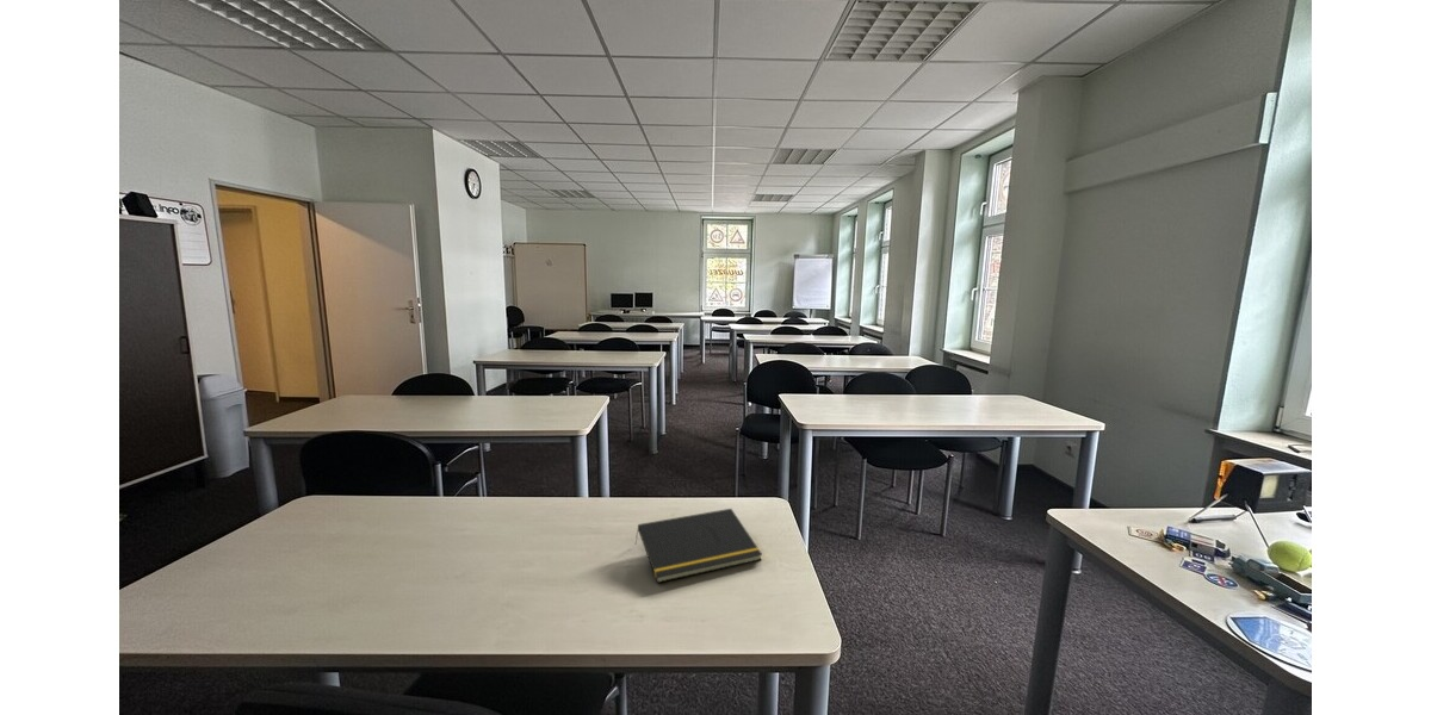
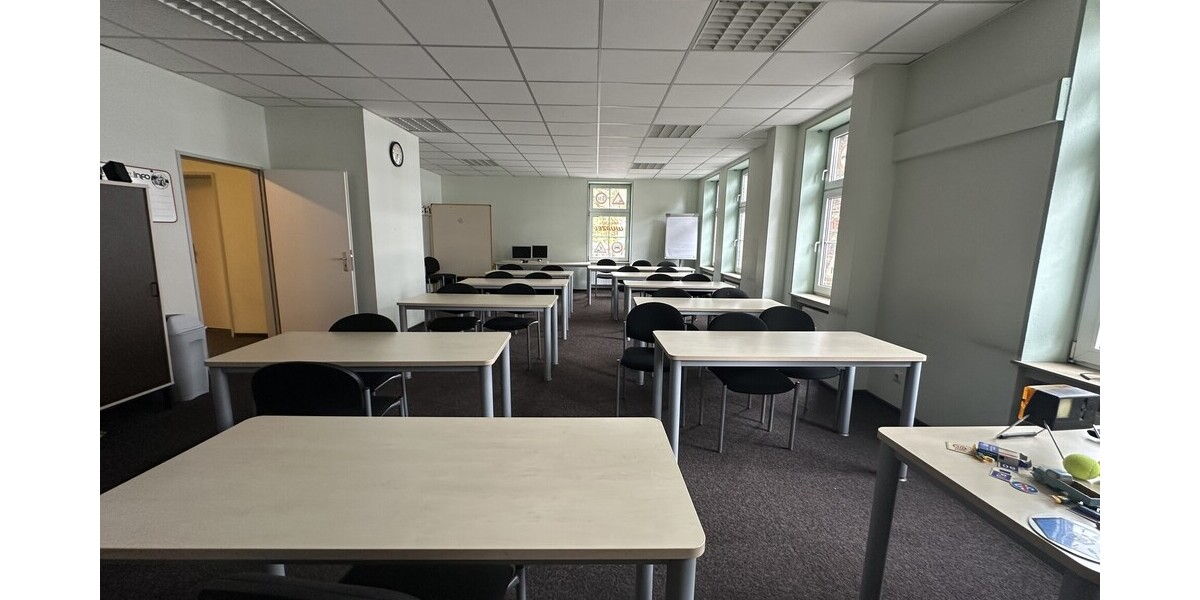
- notepad [634,508,763,584]
